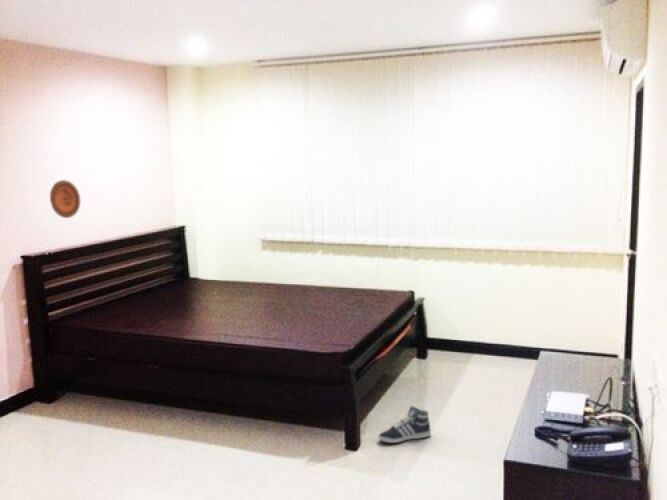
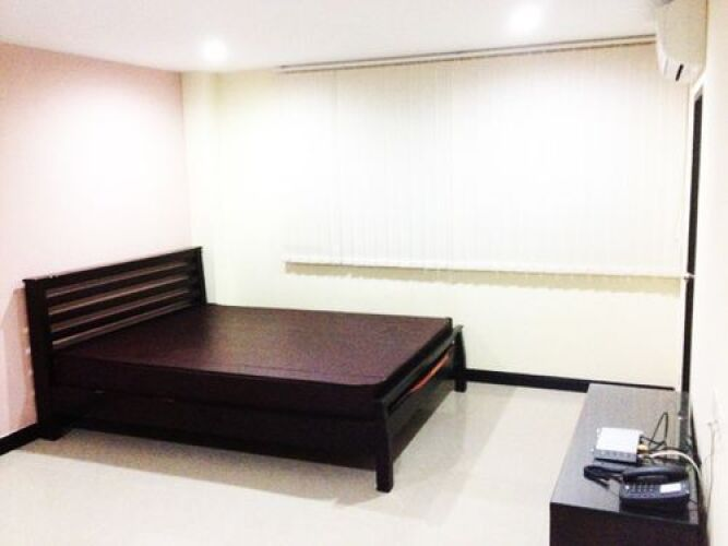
- sneaker [378,405,432,444]
- decorative plate [49,179,81,219]
